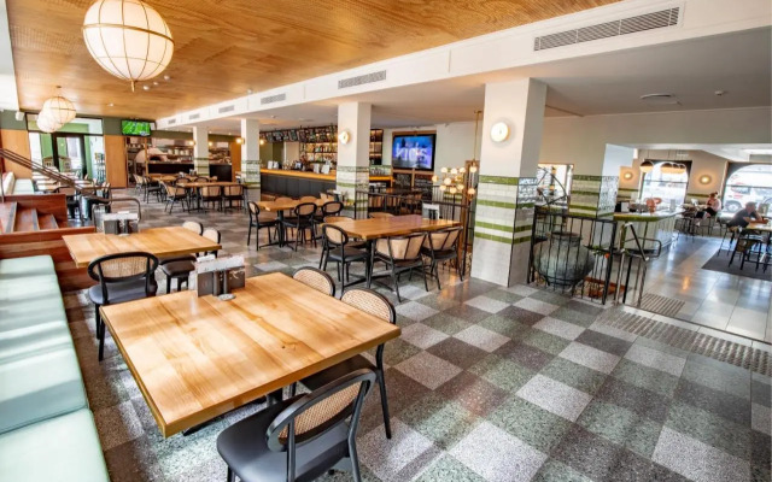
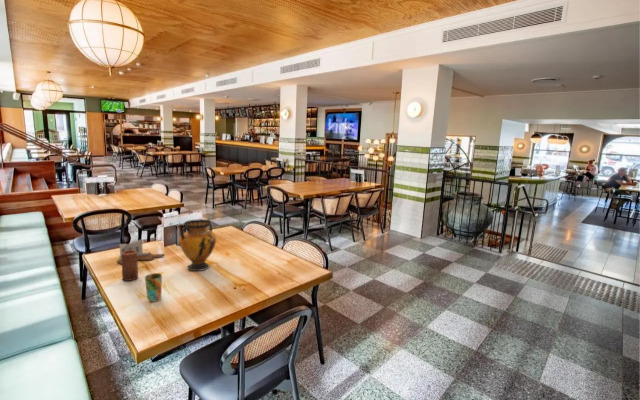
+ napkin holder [116,238,166,265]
+ candle [121,250,139,282]
+ vase [178,219,217,272]
+ cup [144,272,163,303]
